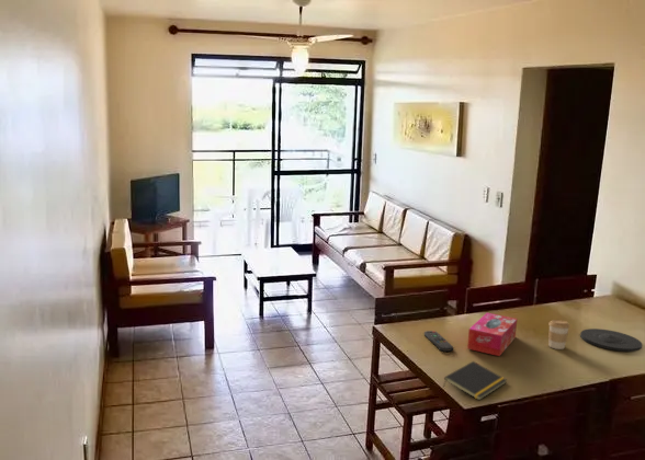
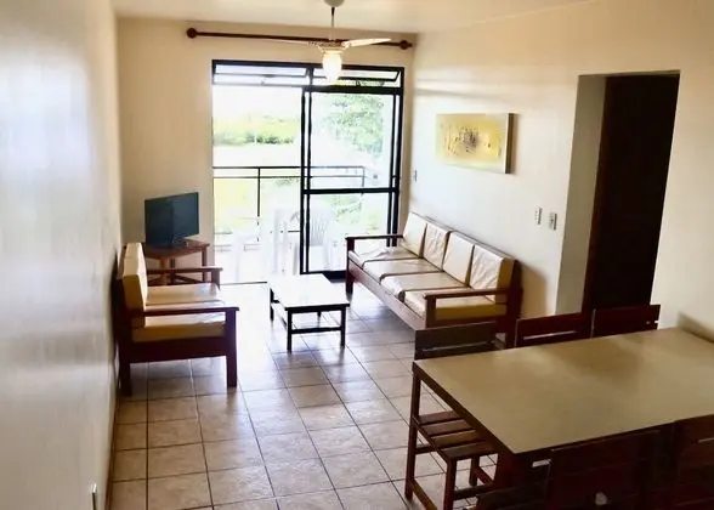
- coffee cup [547,319,570,350]
- remote control [423,330,454,353]
- tissue box [466,312,518,357]
- plate [579,327,643,353]
- notepad [442,360,508,401]
